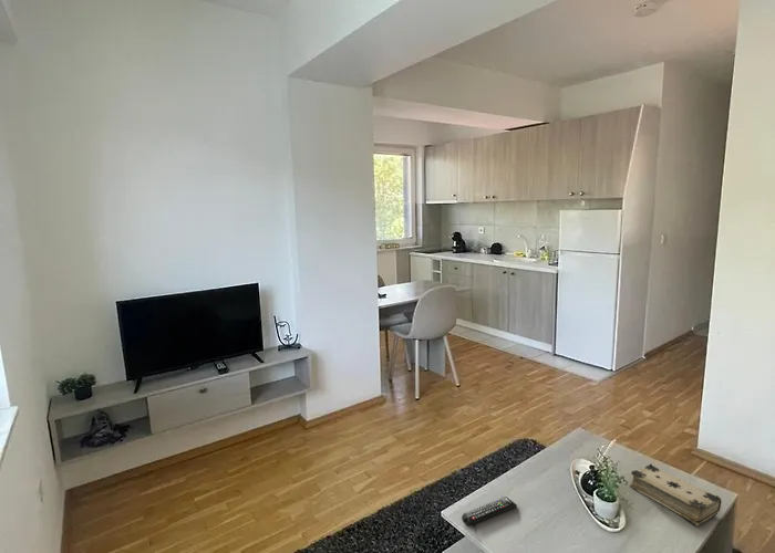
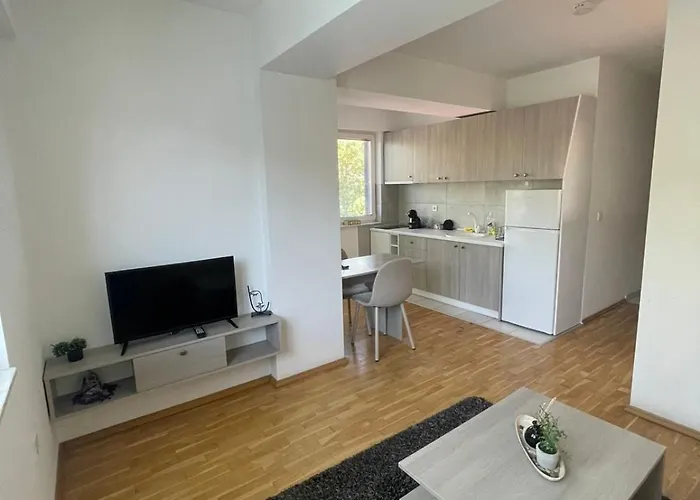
- remote control [461,495,518,528]
- book [629,462,723,528]
